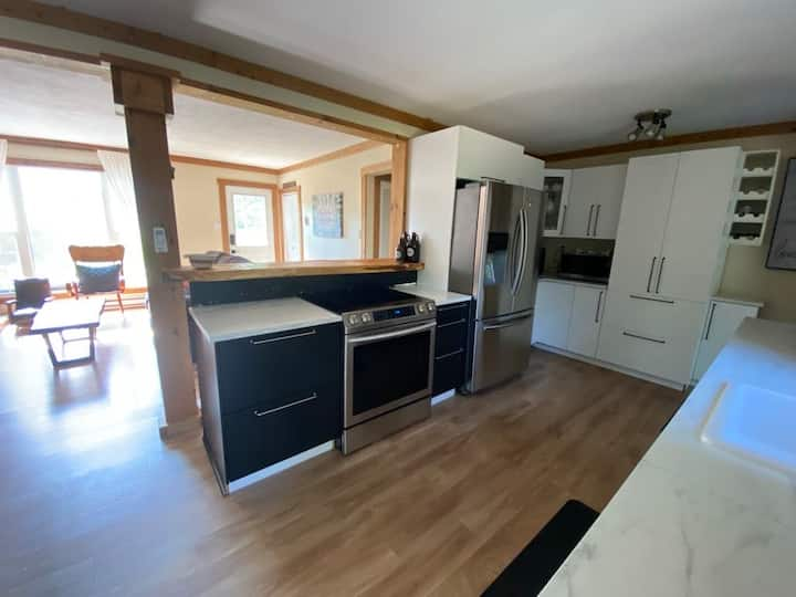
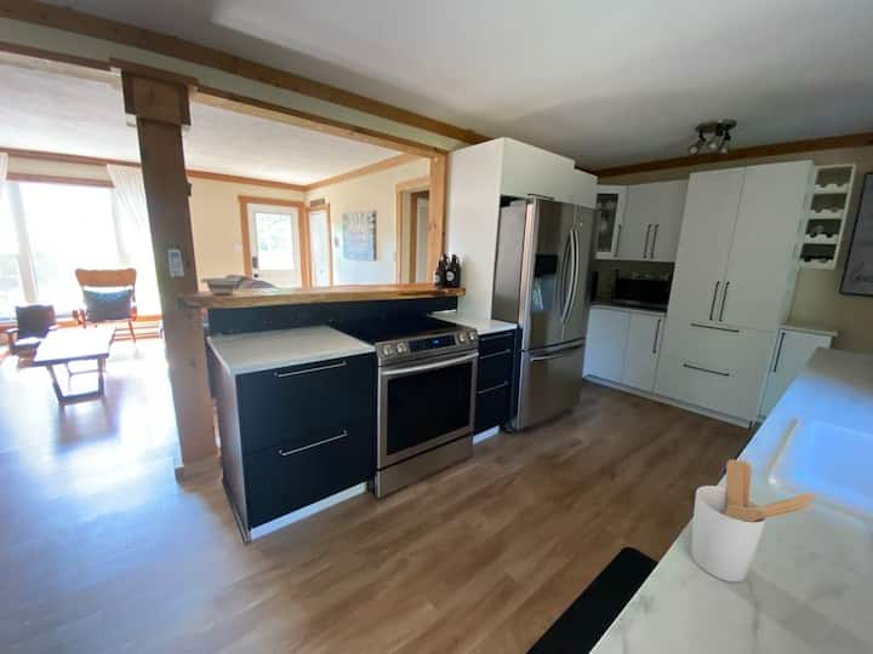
+ utensil holder [689,459,816,584]
